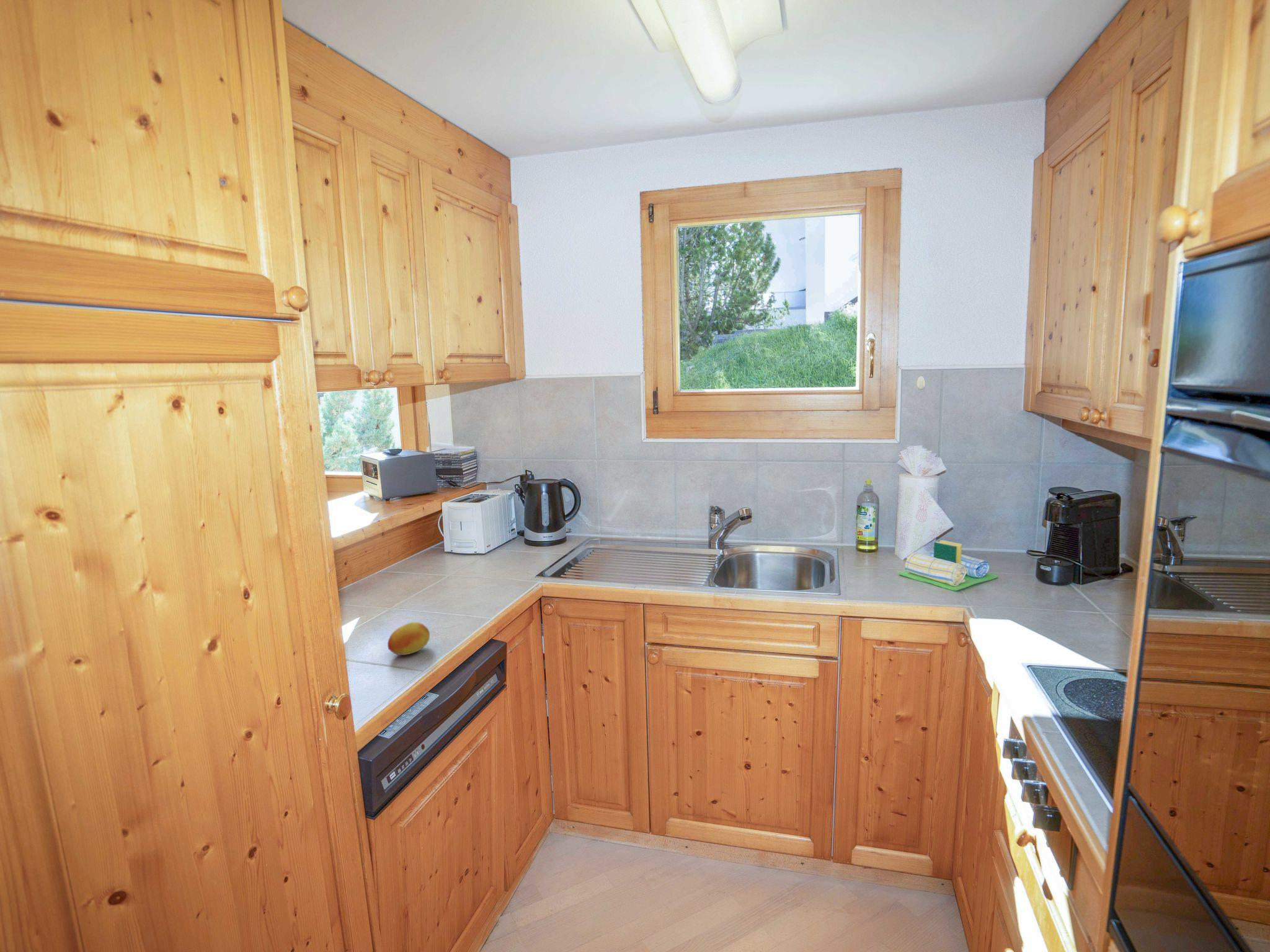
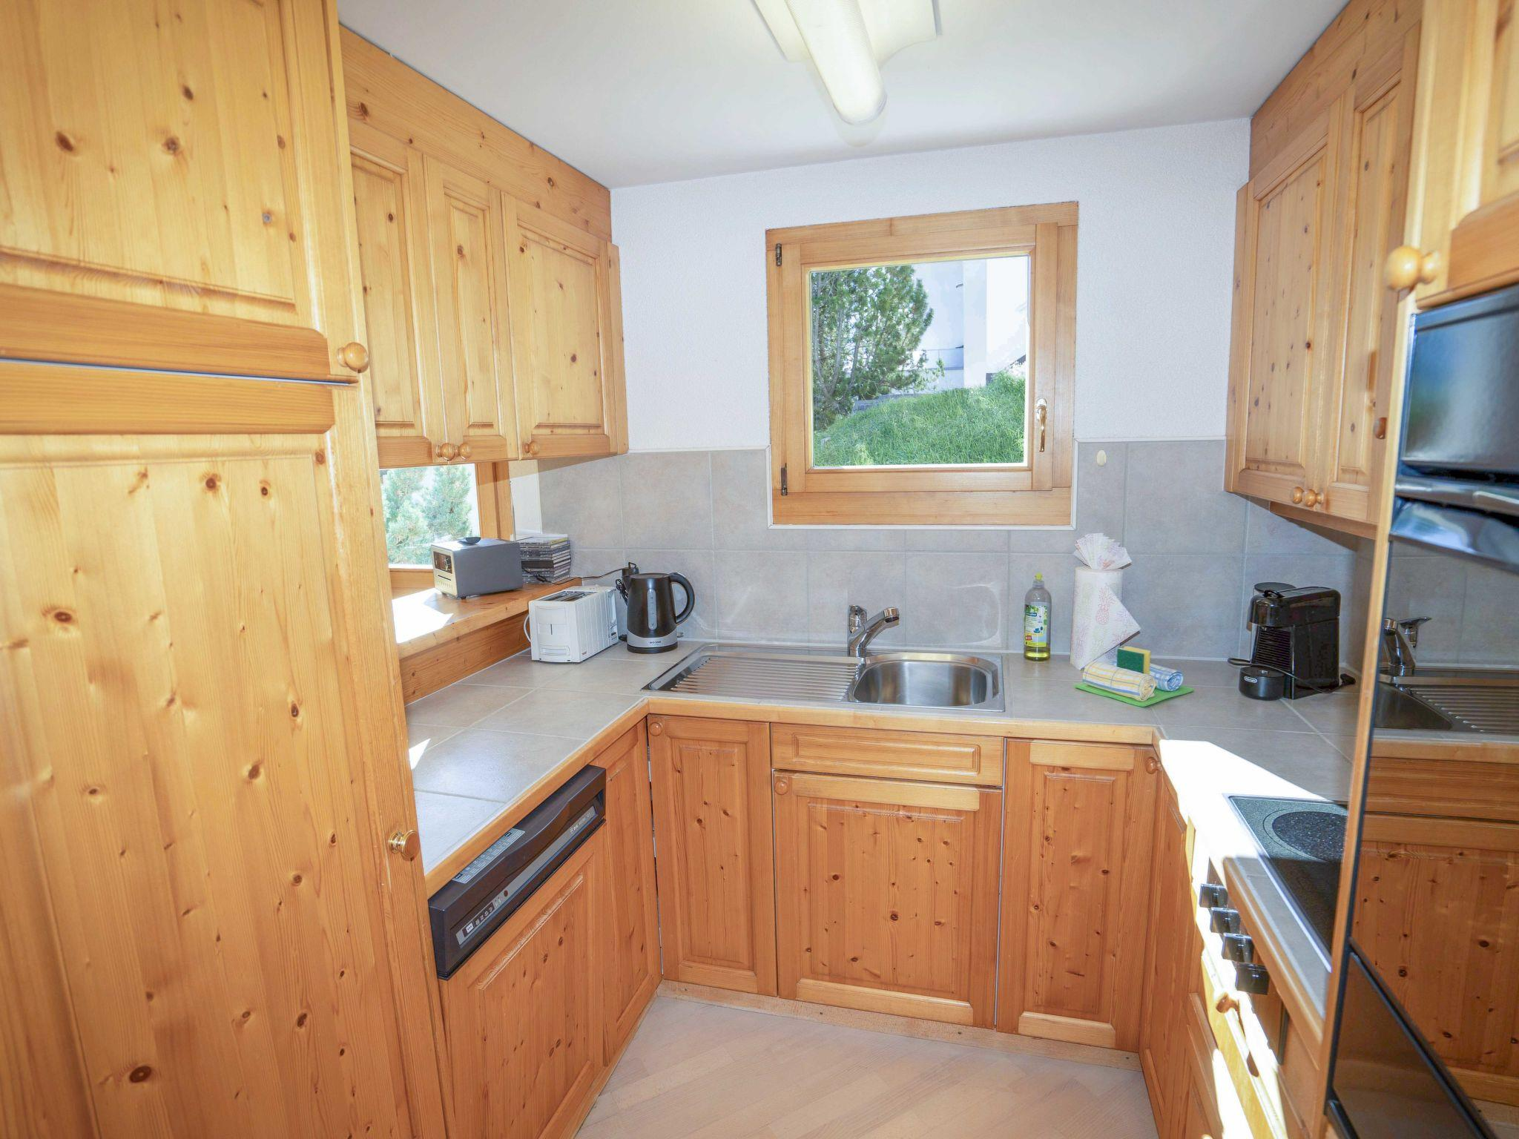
- fruit [387,622,430,656]
